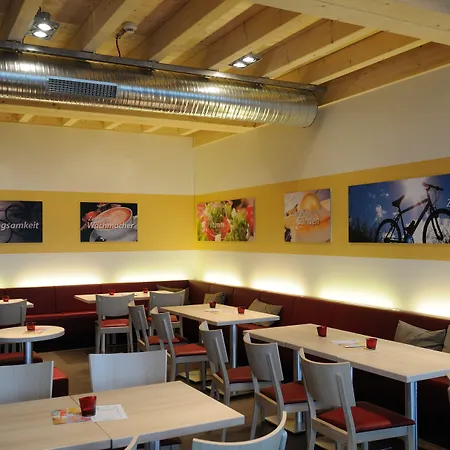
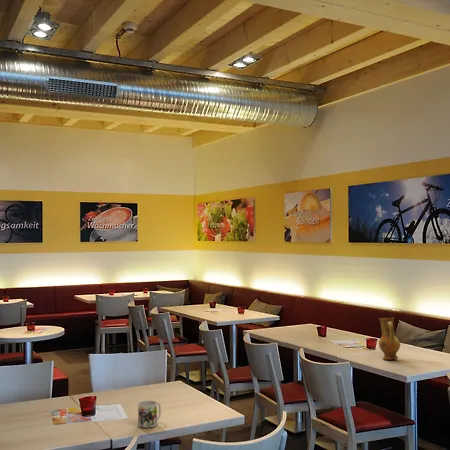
+ mug [137,399,162,428]
+ ceramic jug [378,316,401,361]
